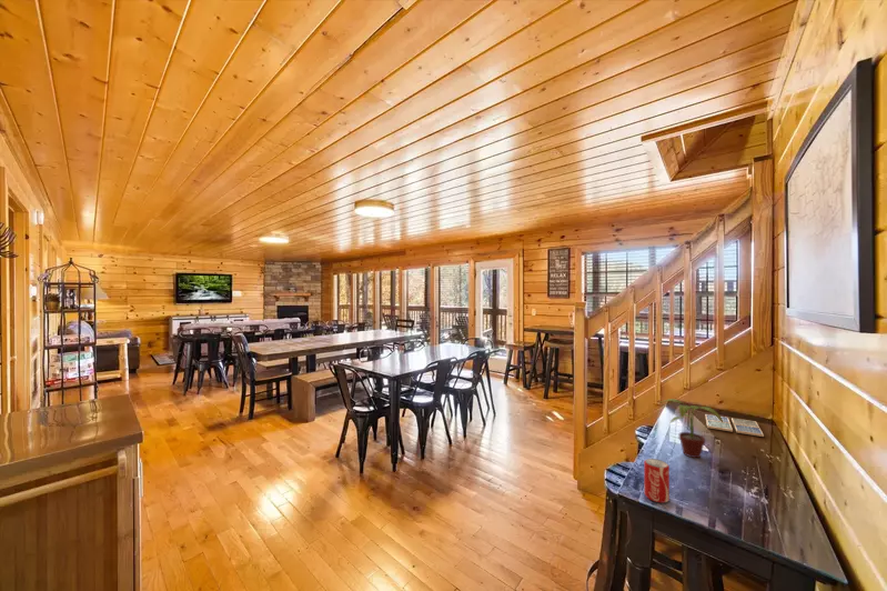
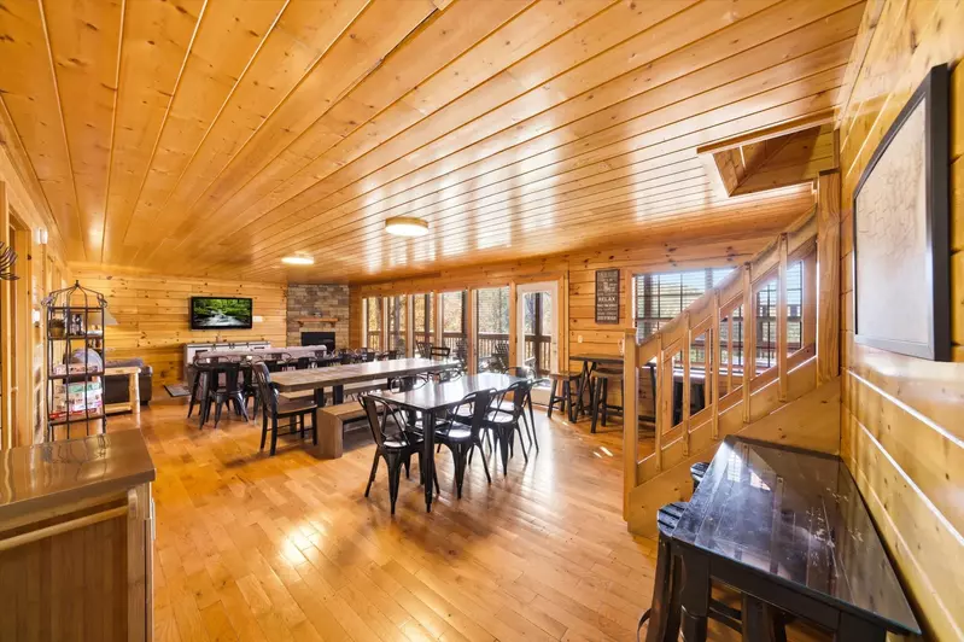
- potted plant [658,398,723,459]
- beverage can [643,458,671,504]
- drink coaster [704,413,765,438]
